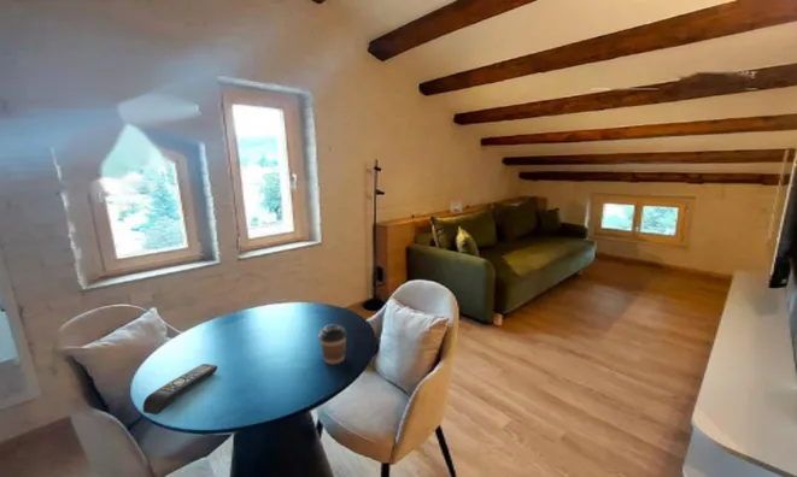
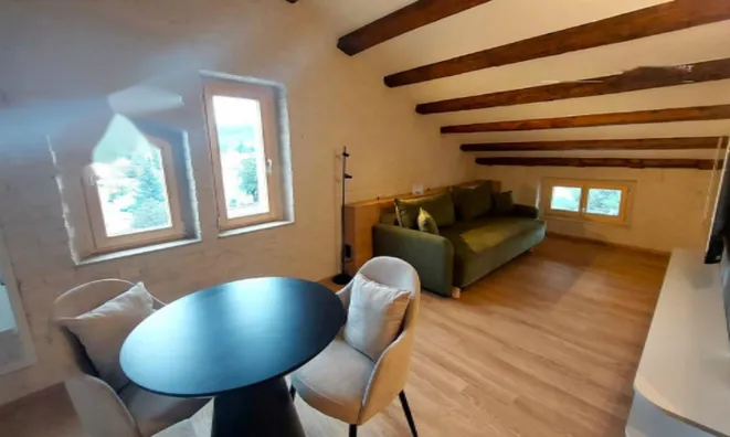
- coffee cup [318,323,348,365]
- remote control [142,363,218,416]
